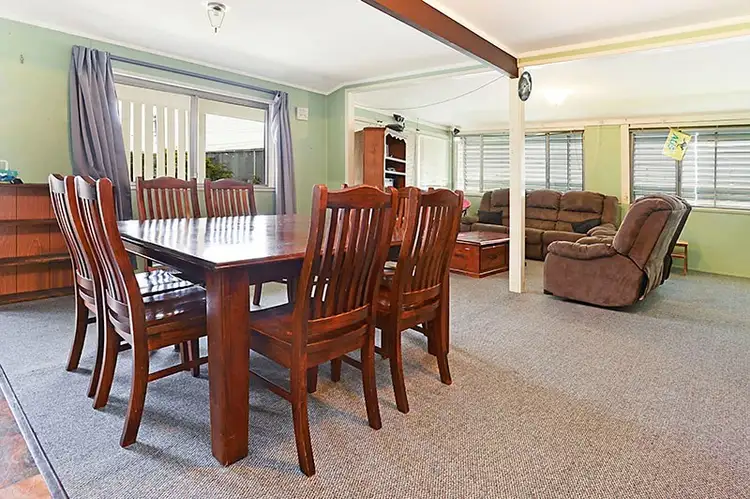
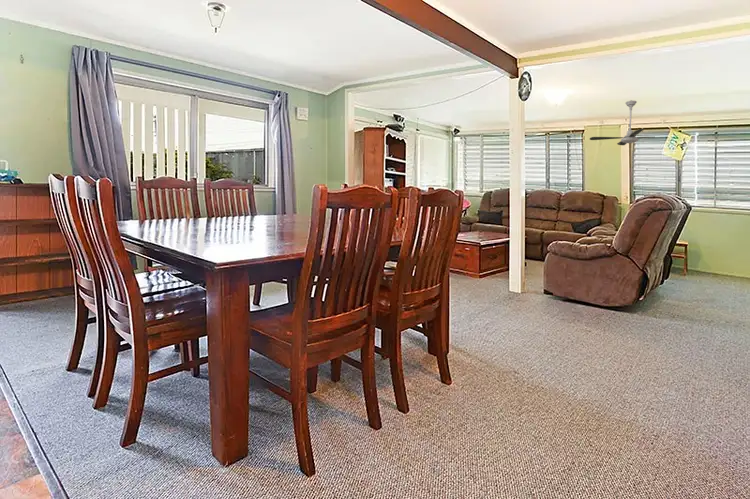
+ ceiling fan [589,99,654,146]
